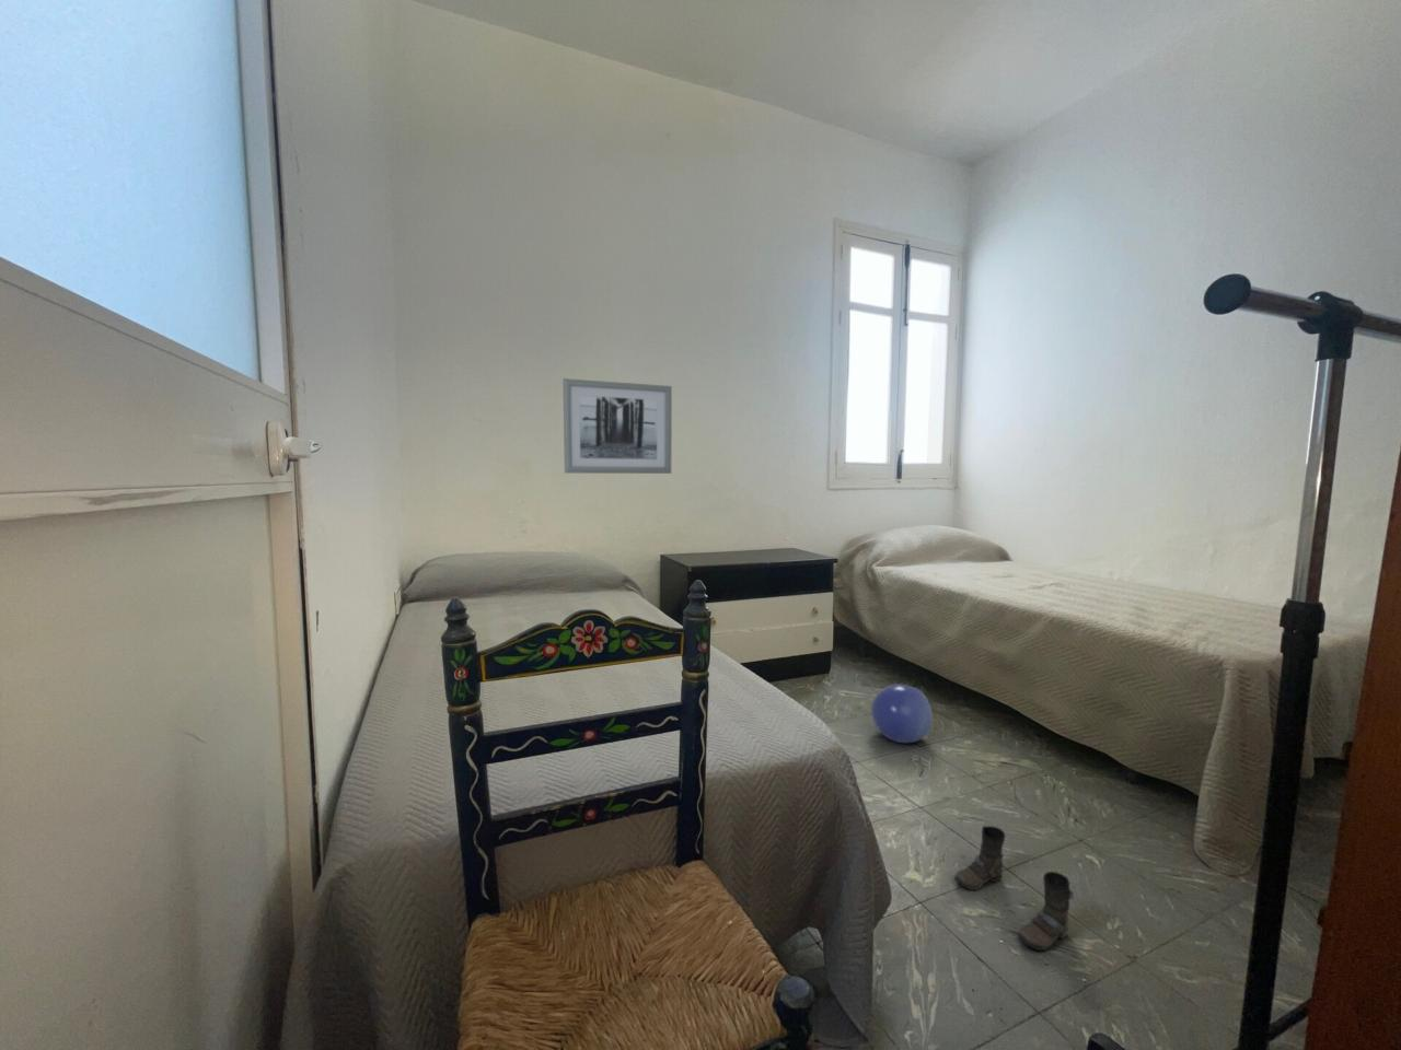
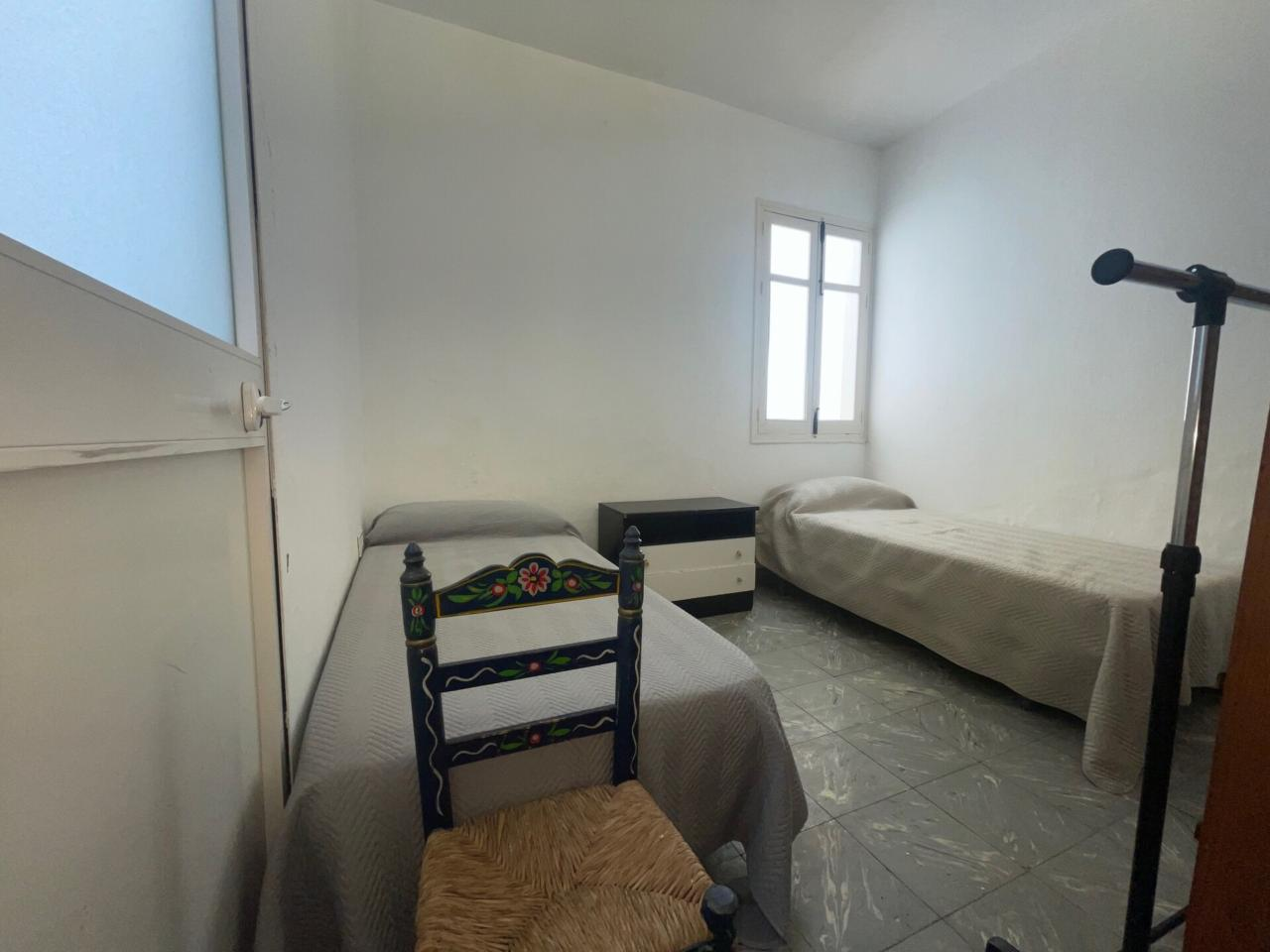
- boots [953,825,1074,952]
- wall art [563,377,673,474]
- ball [870,683,933,743]
